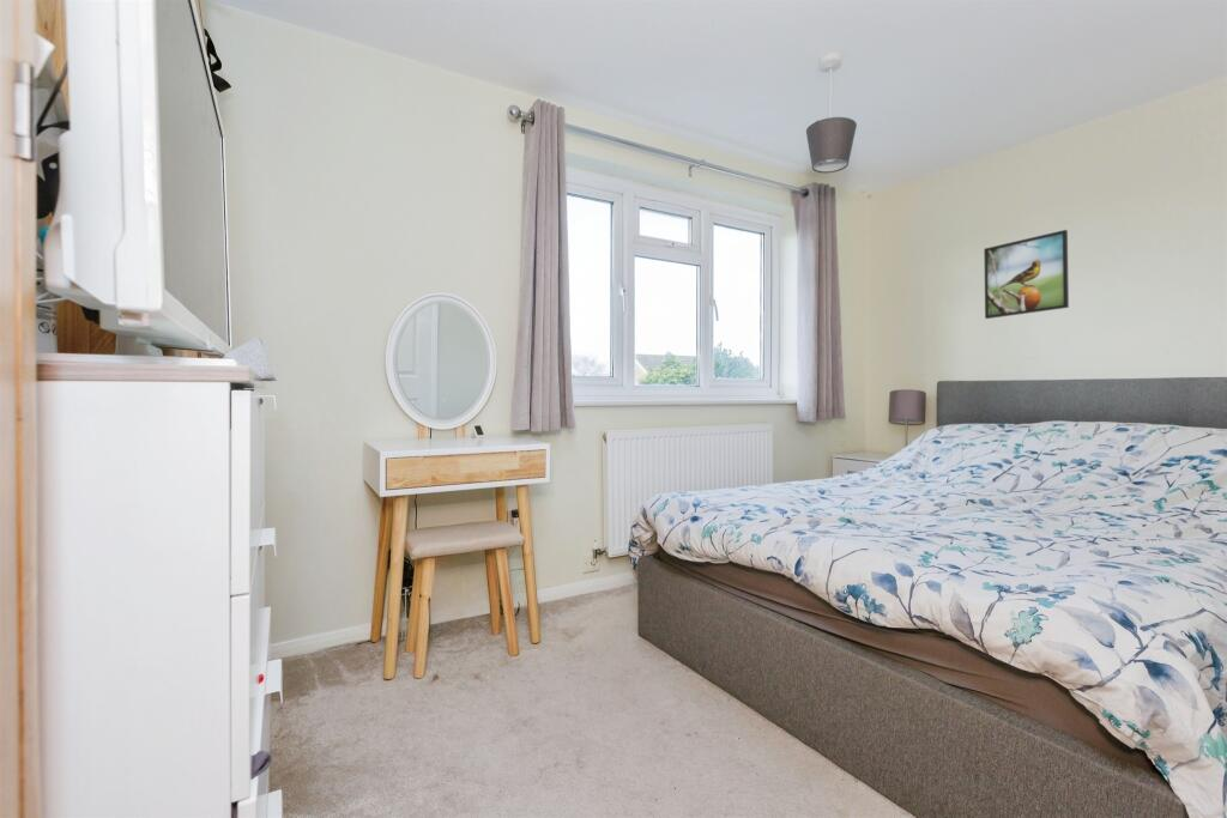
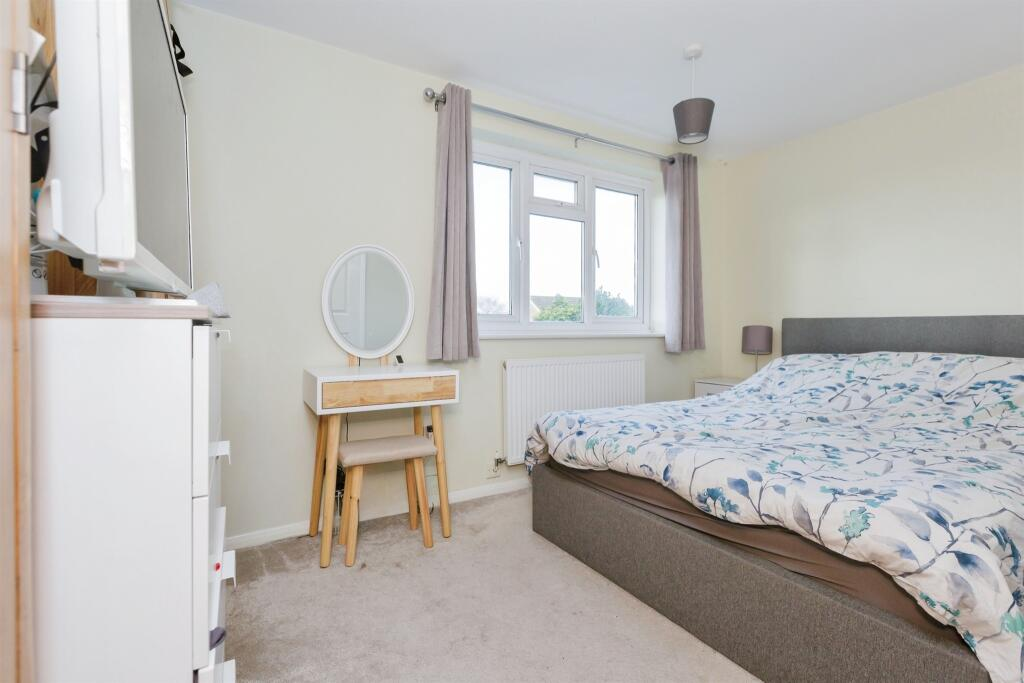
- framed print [983,229,1070,320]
